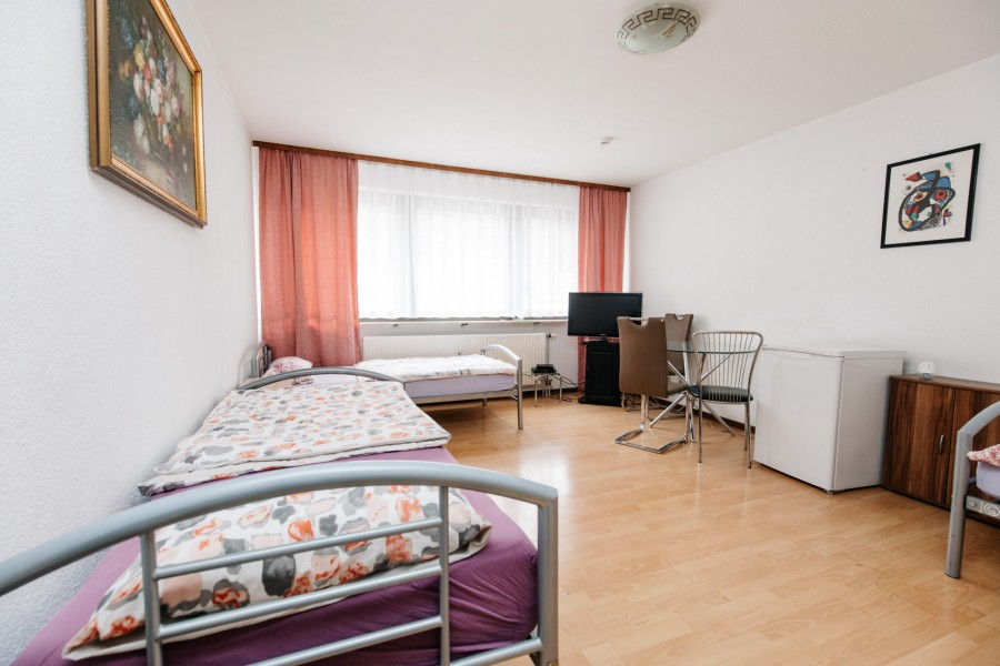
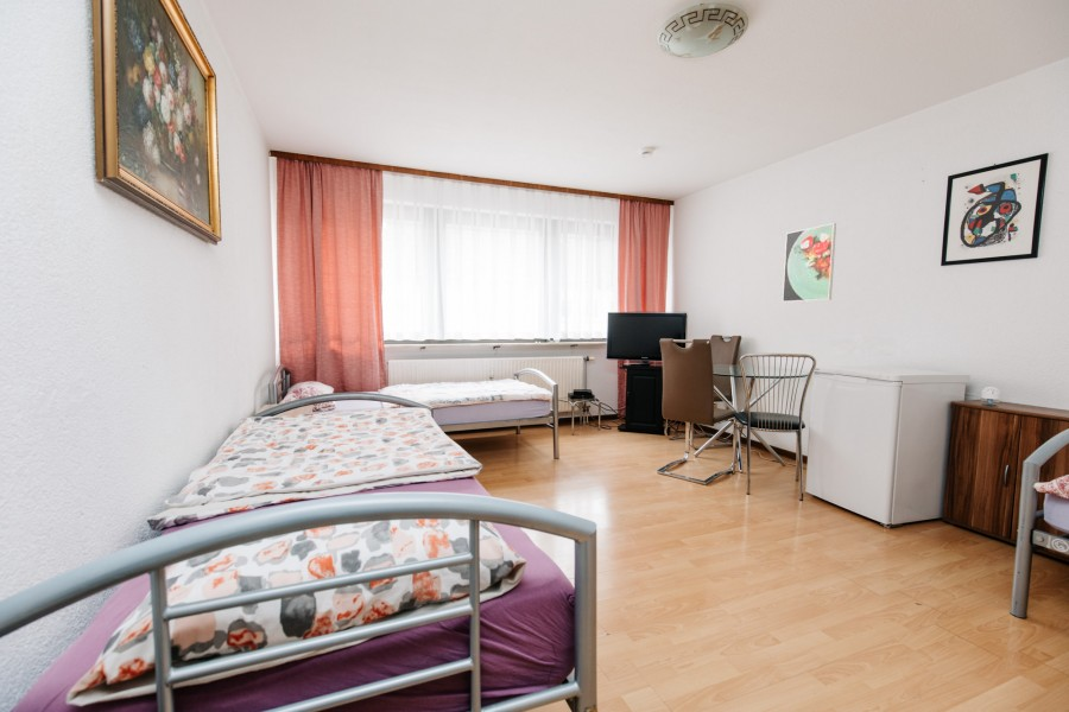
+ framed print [782,222,837,303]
